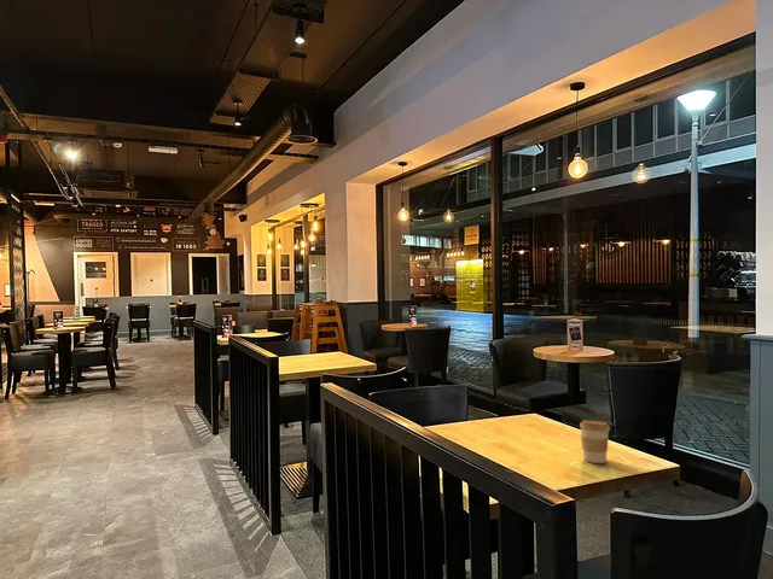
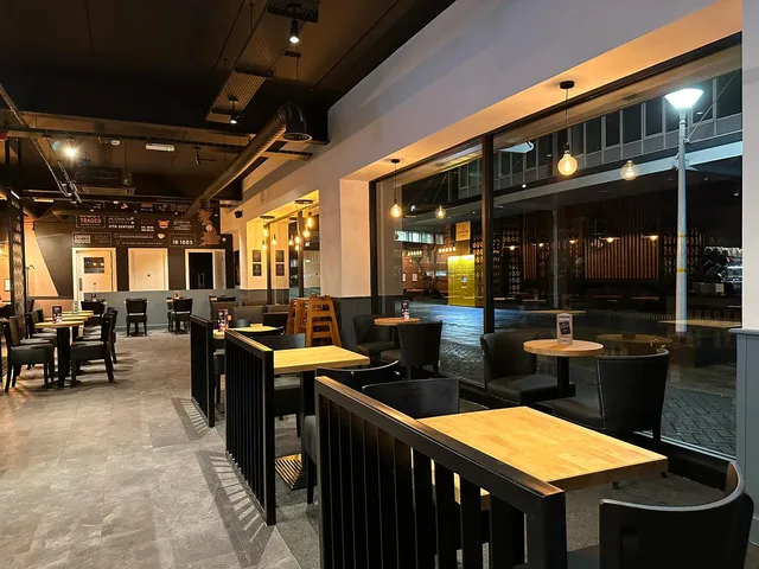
- coffee cup [579,419,611,464]
